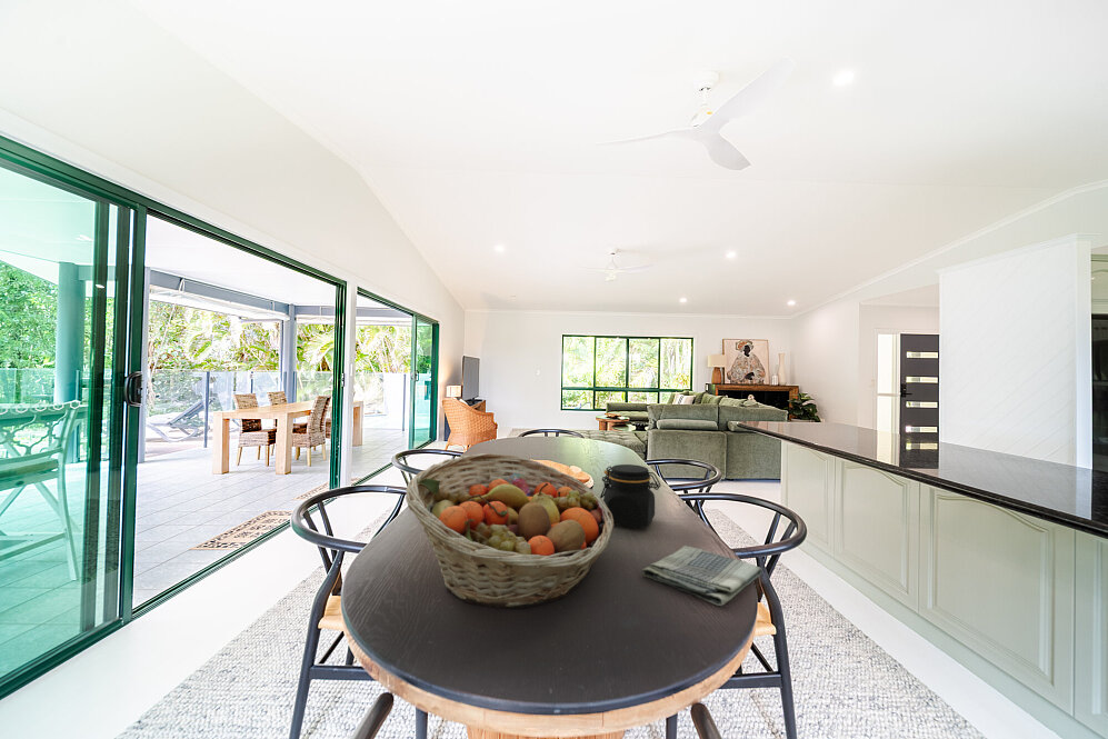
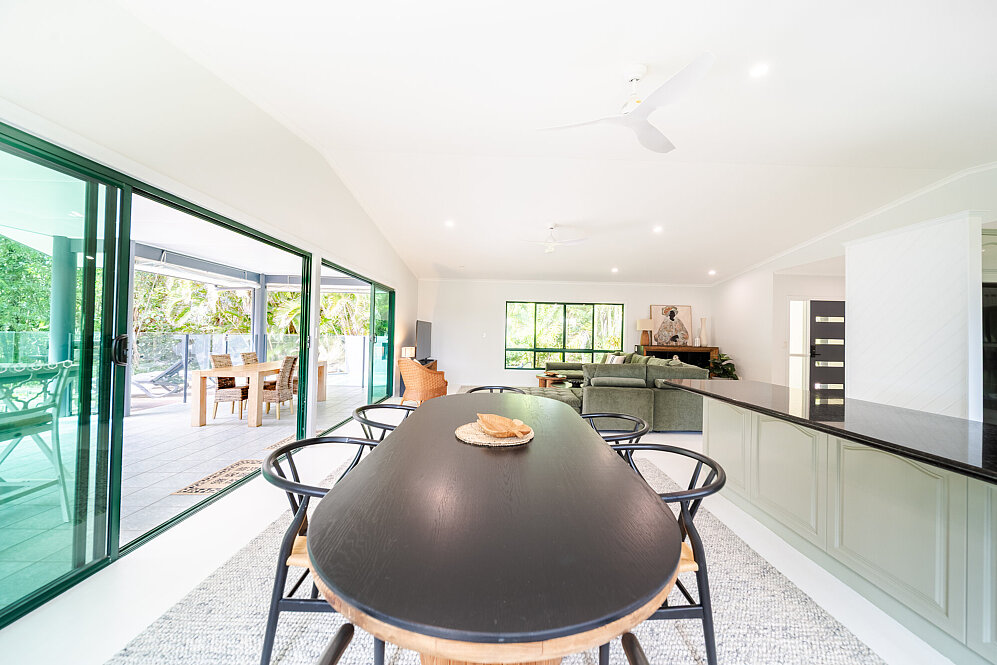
- jar [599,463,662,529]
- dish towel [641,545,763,607]
- fruit basket [405,452,615,609]
